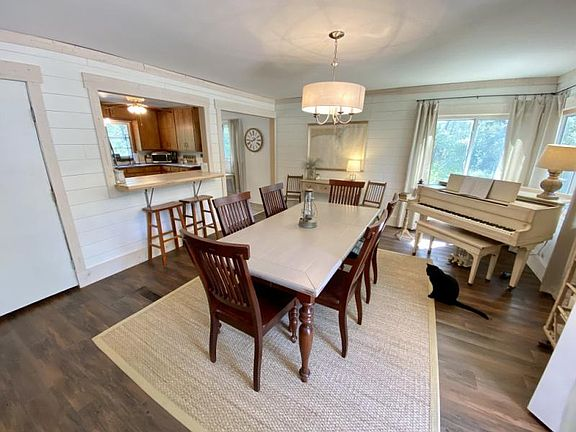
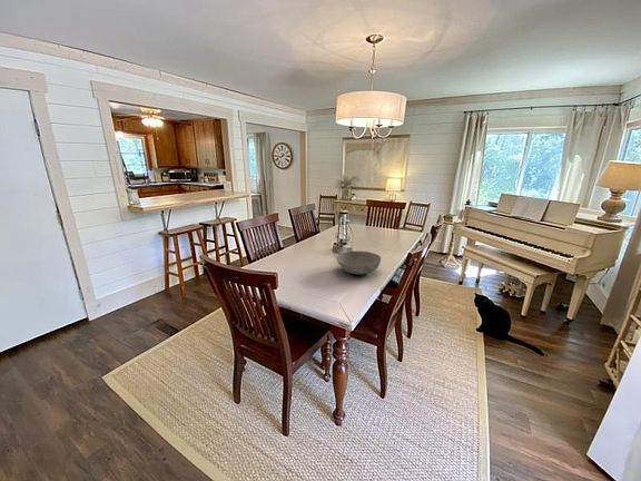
+ bowl [335,251,382,276]
